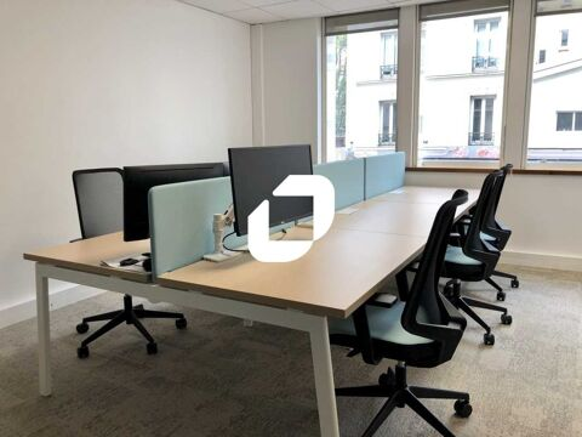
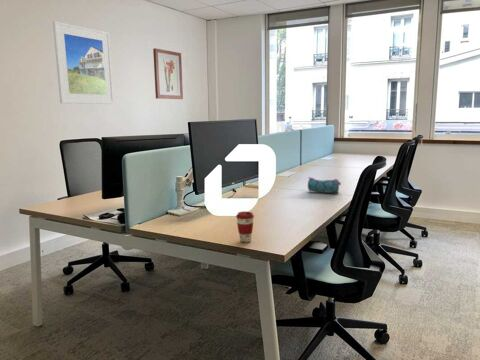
+ wall art [152,47,184,100]
+ pencil case [307,176,342,194]
+ coffee cup [235,210,255,243]
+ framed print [52,20,115,105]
